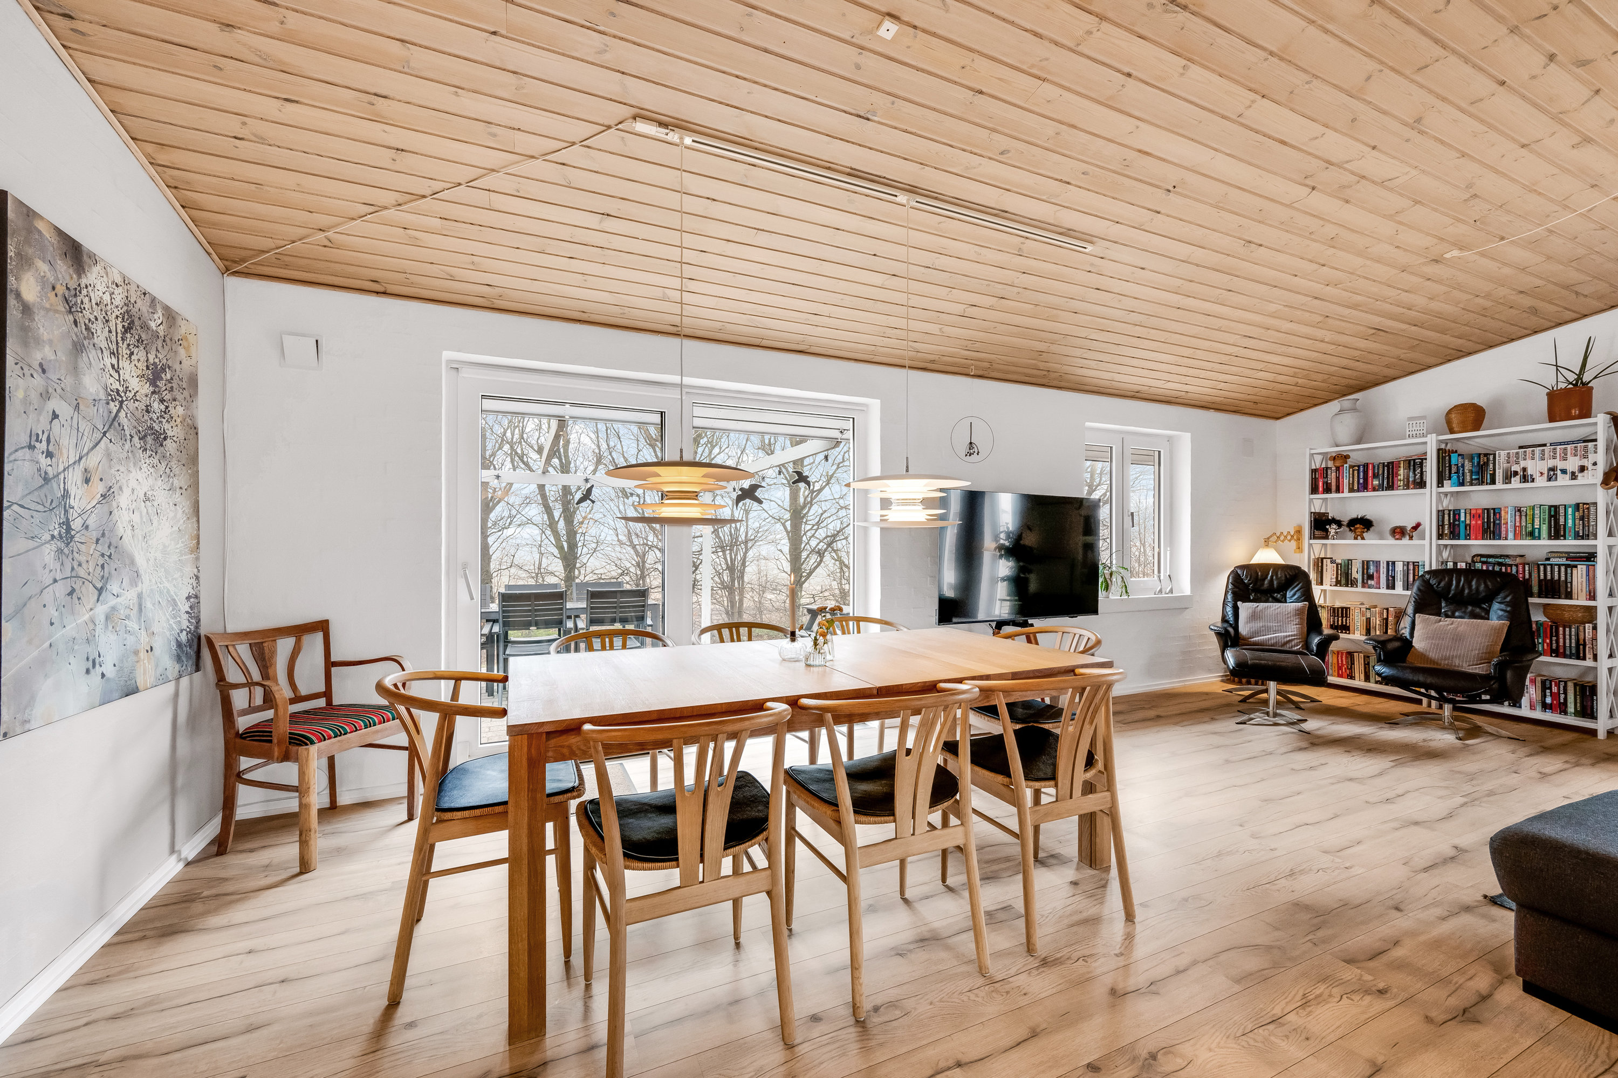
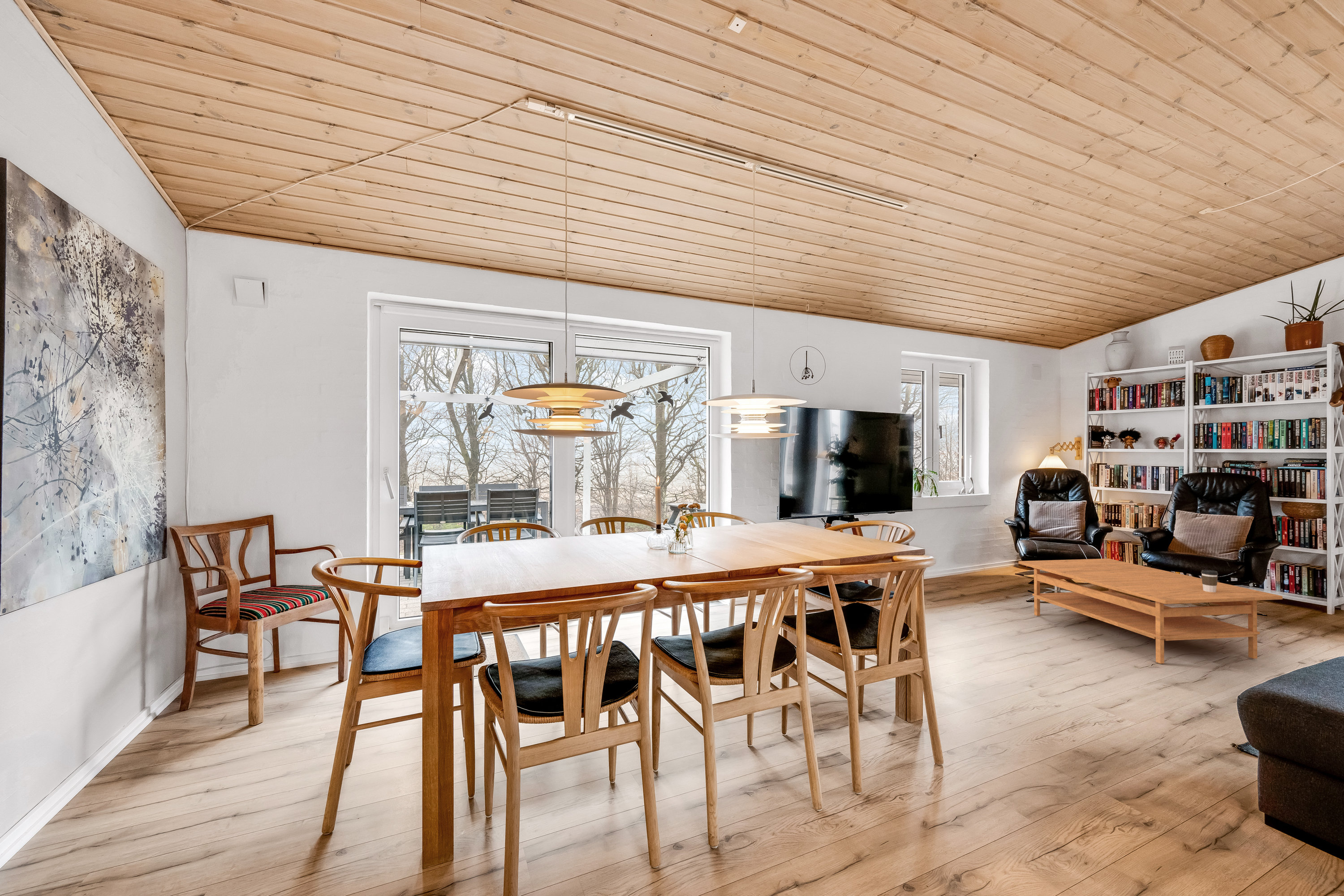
+ coffee table [1018,558,1283,664]
+ coffee cup [1201,569,1219,592]
